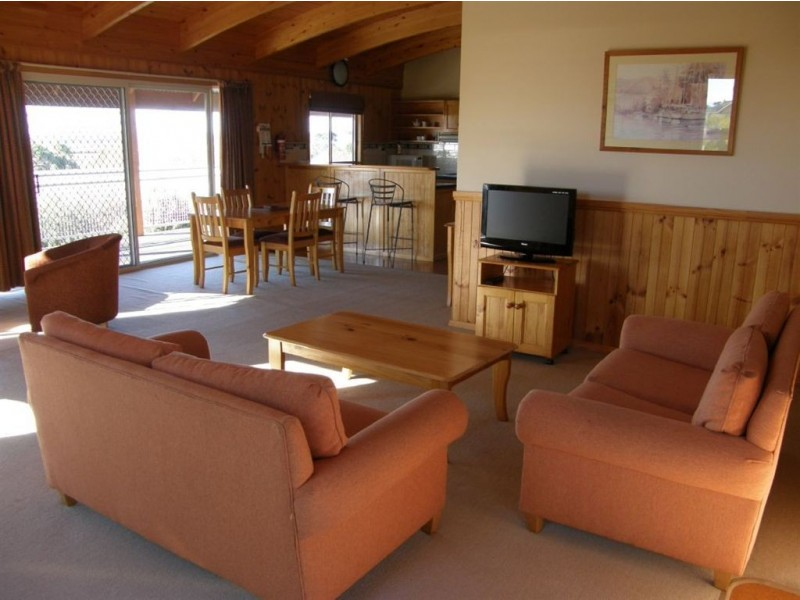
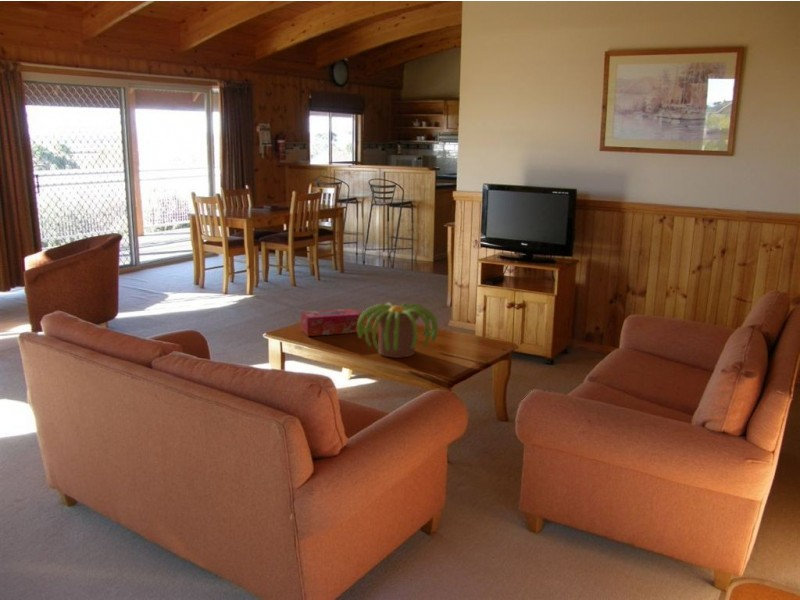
+ plant [356,302,439,359]
+ tissue box [300,308,361,337]
